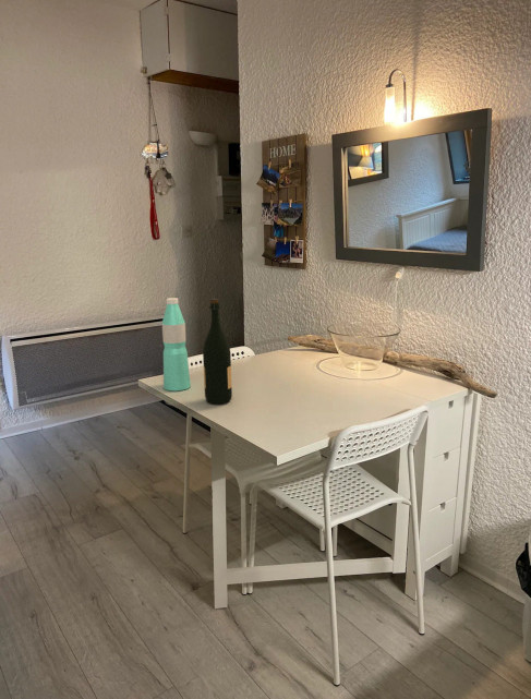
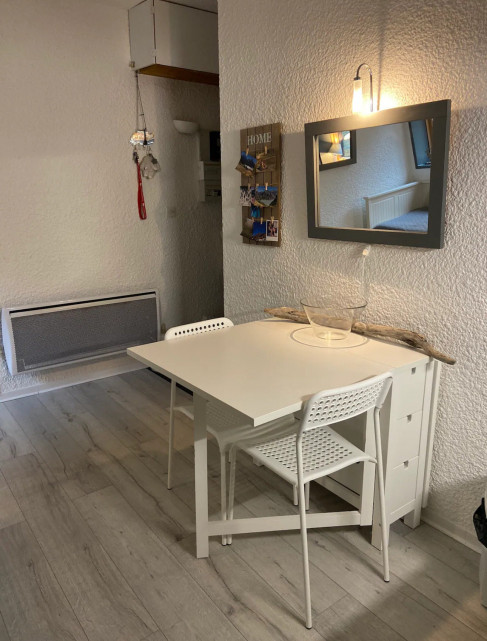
- wine bottle [202,298,233,406]
- water bottle [161,297,192,391]
